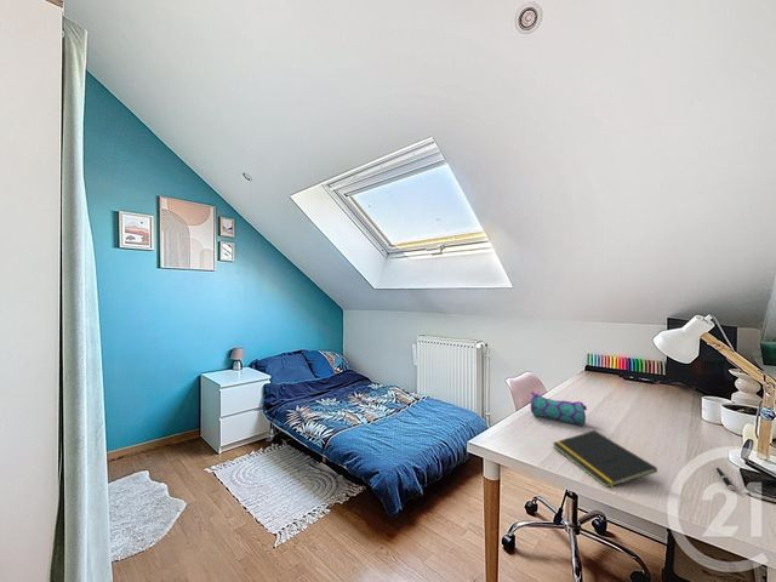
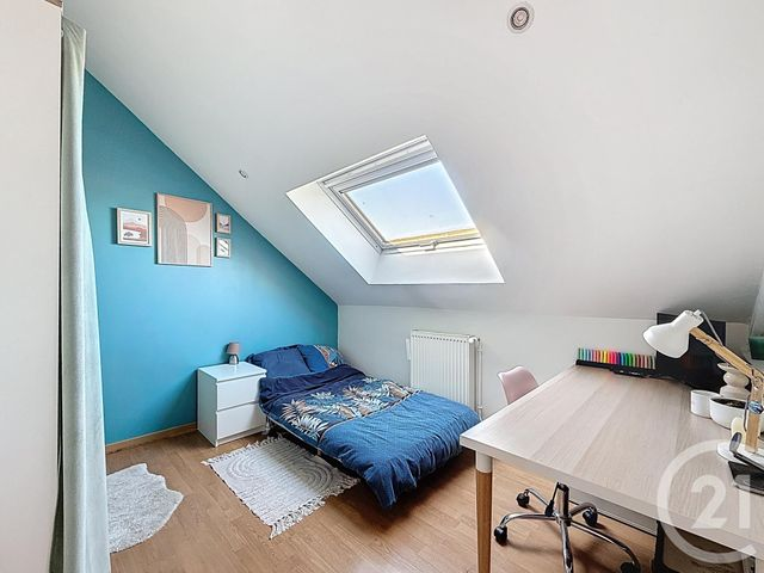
- pen [714,464,736,492]
- pencil case [530,390,588,427]
- notepad [552,429,658,489]
